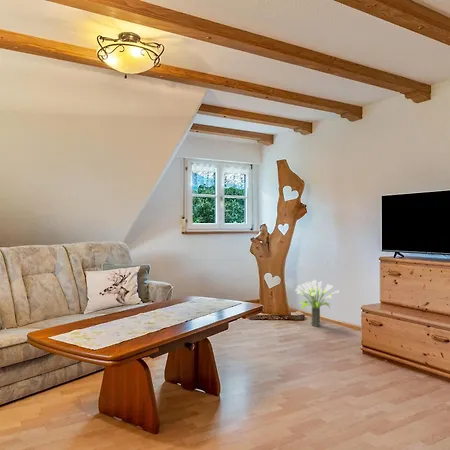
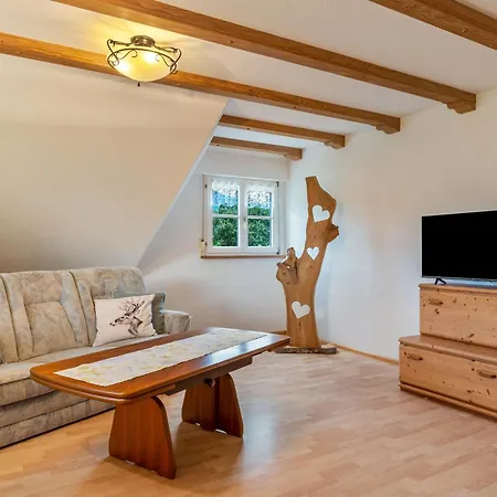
- potted plant [294,279,340,328]
